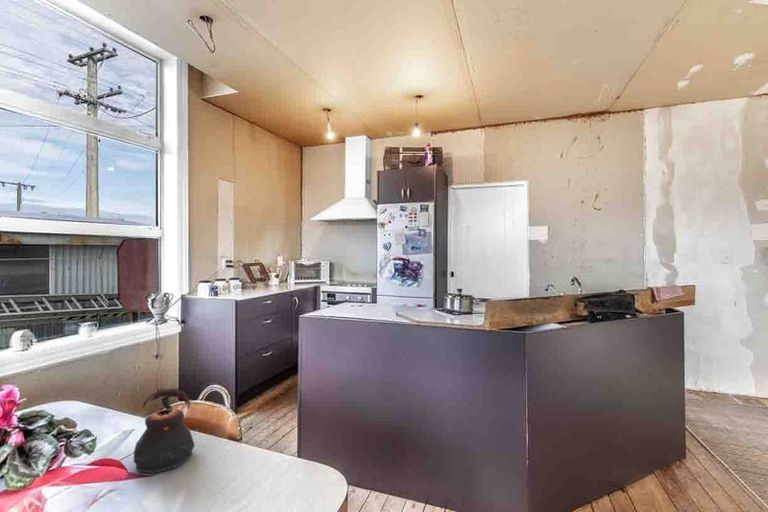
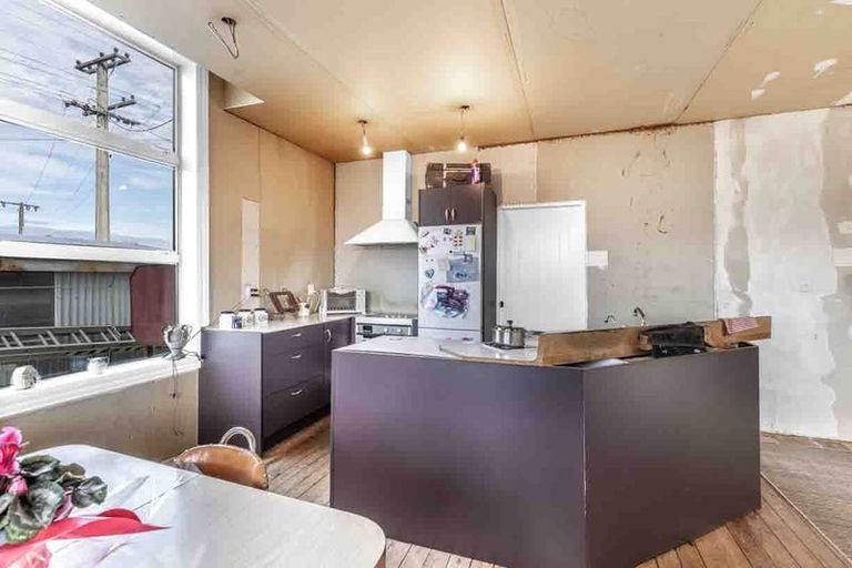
- teapot [133,387,196,475]
